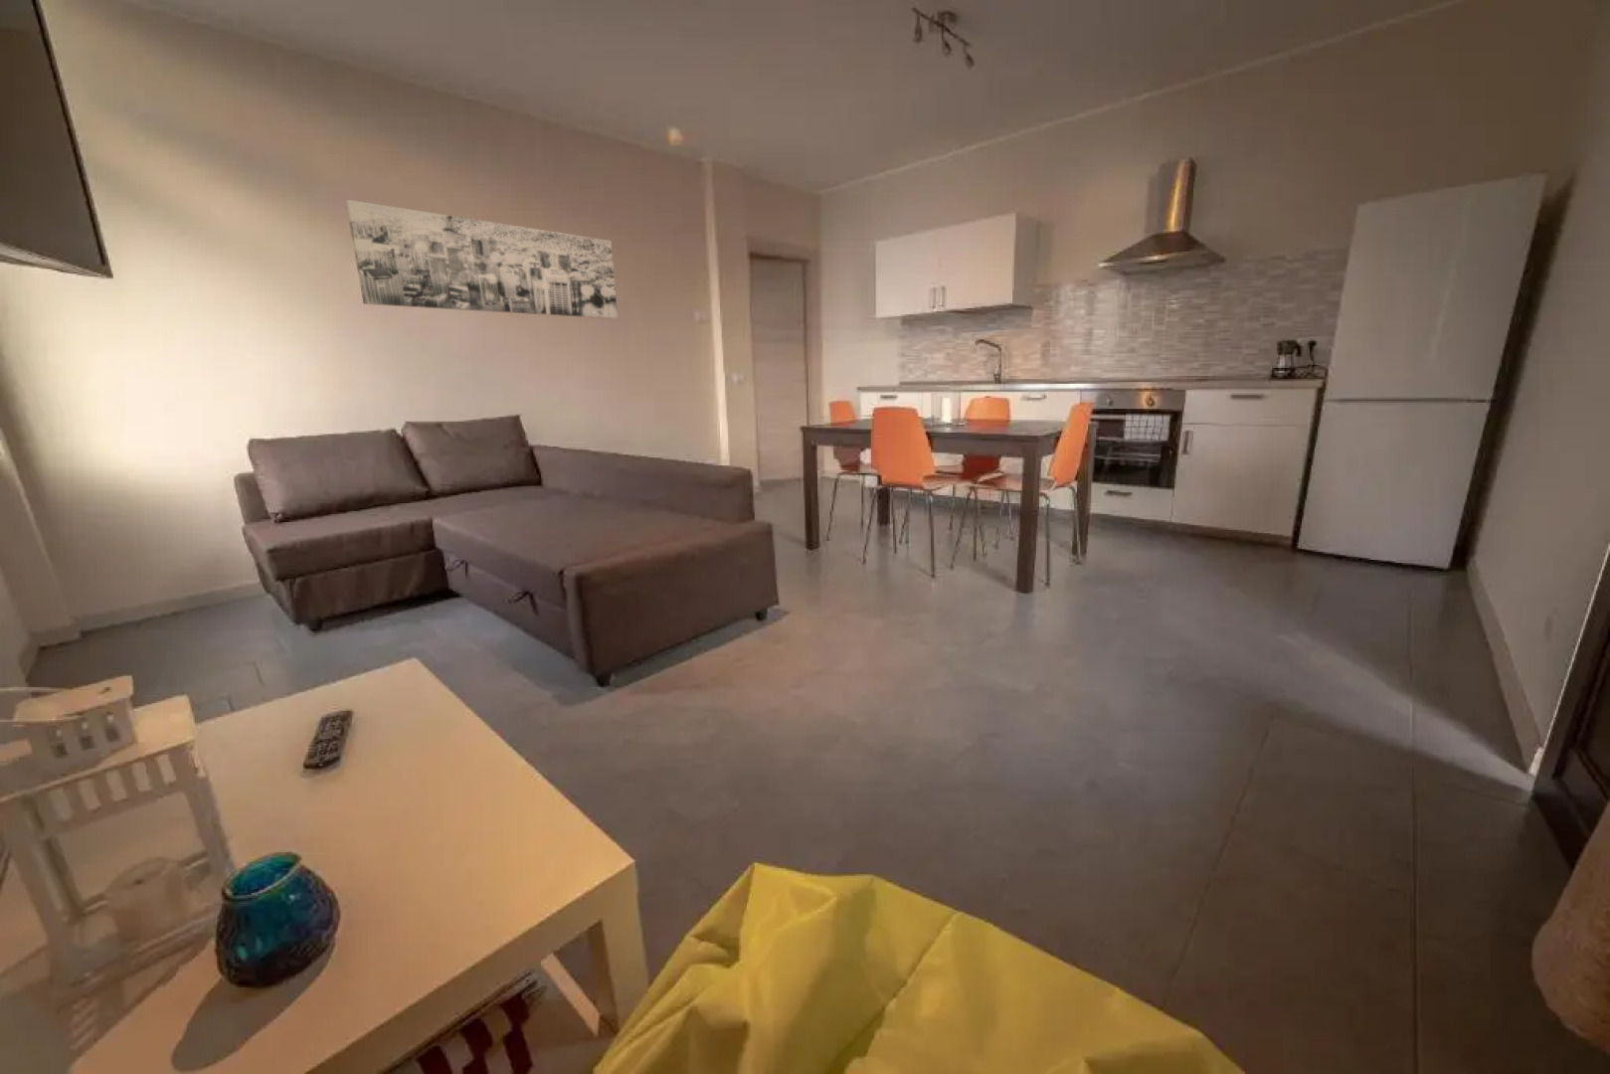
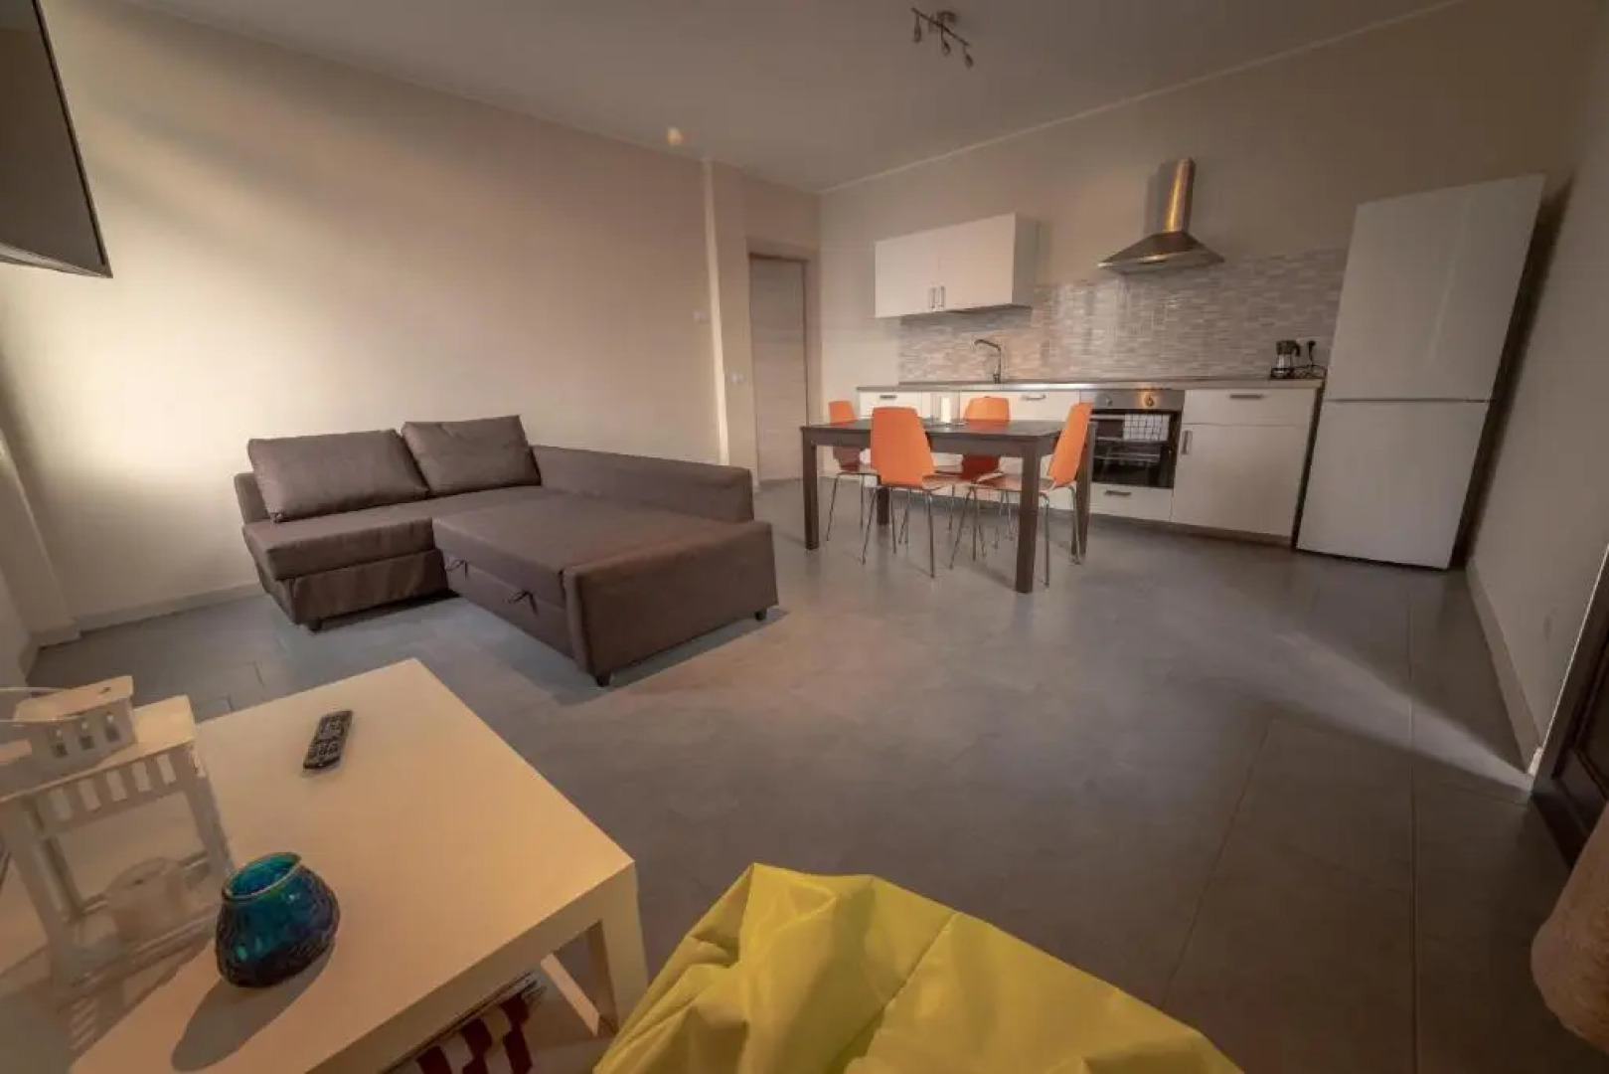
- wall art [344,199,619,320]
